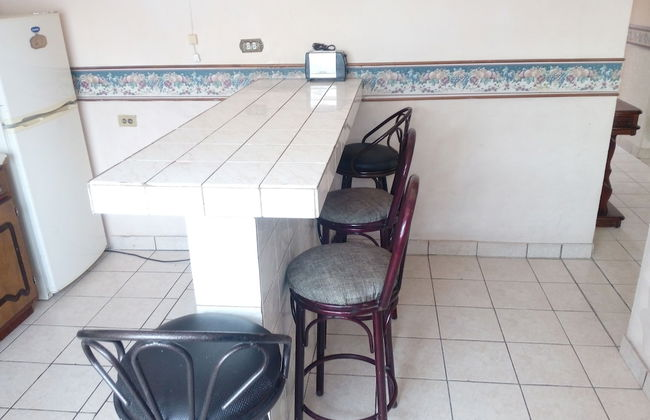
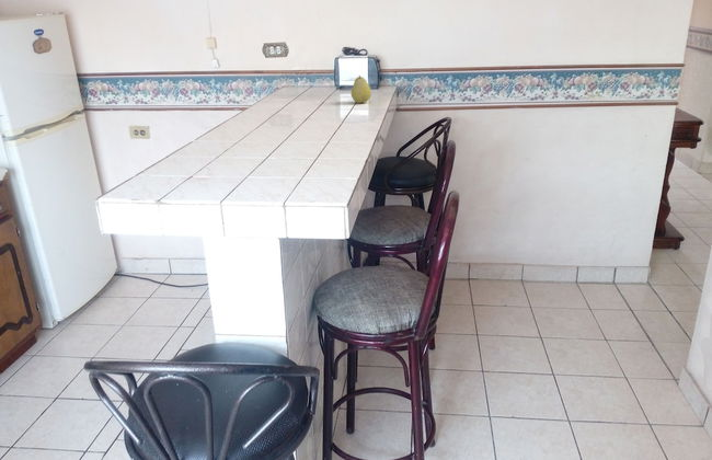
+ fruit [351,74,372,104]
